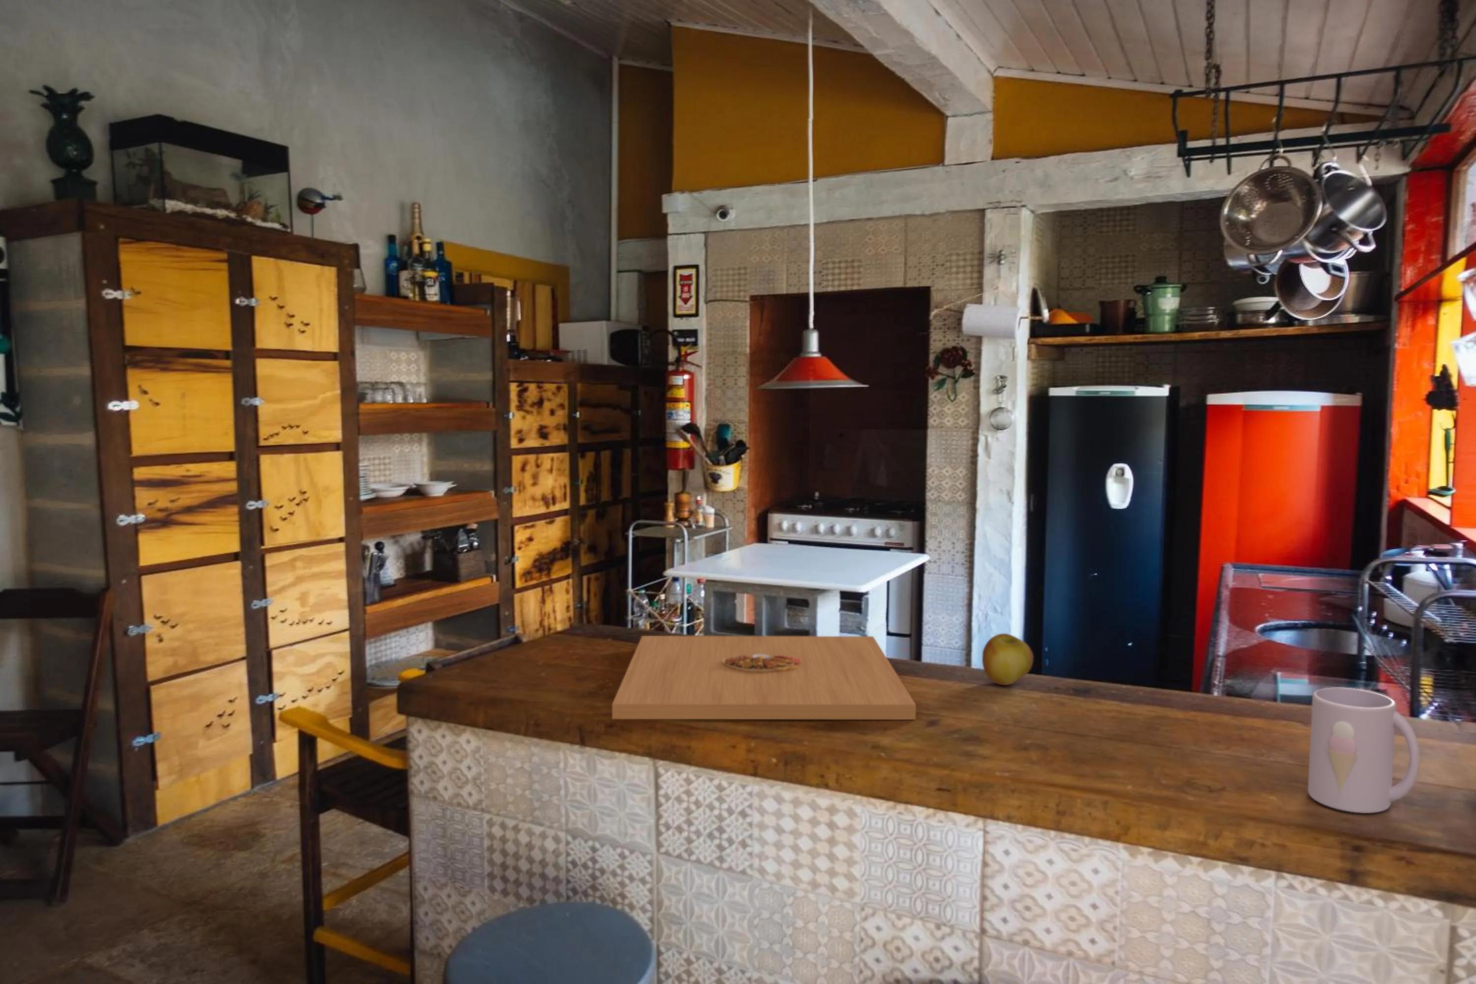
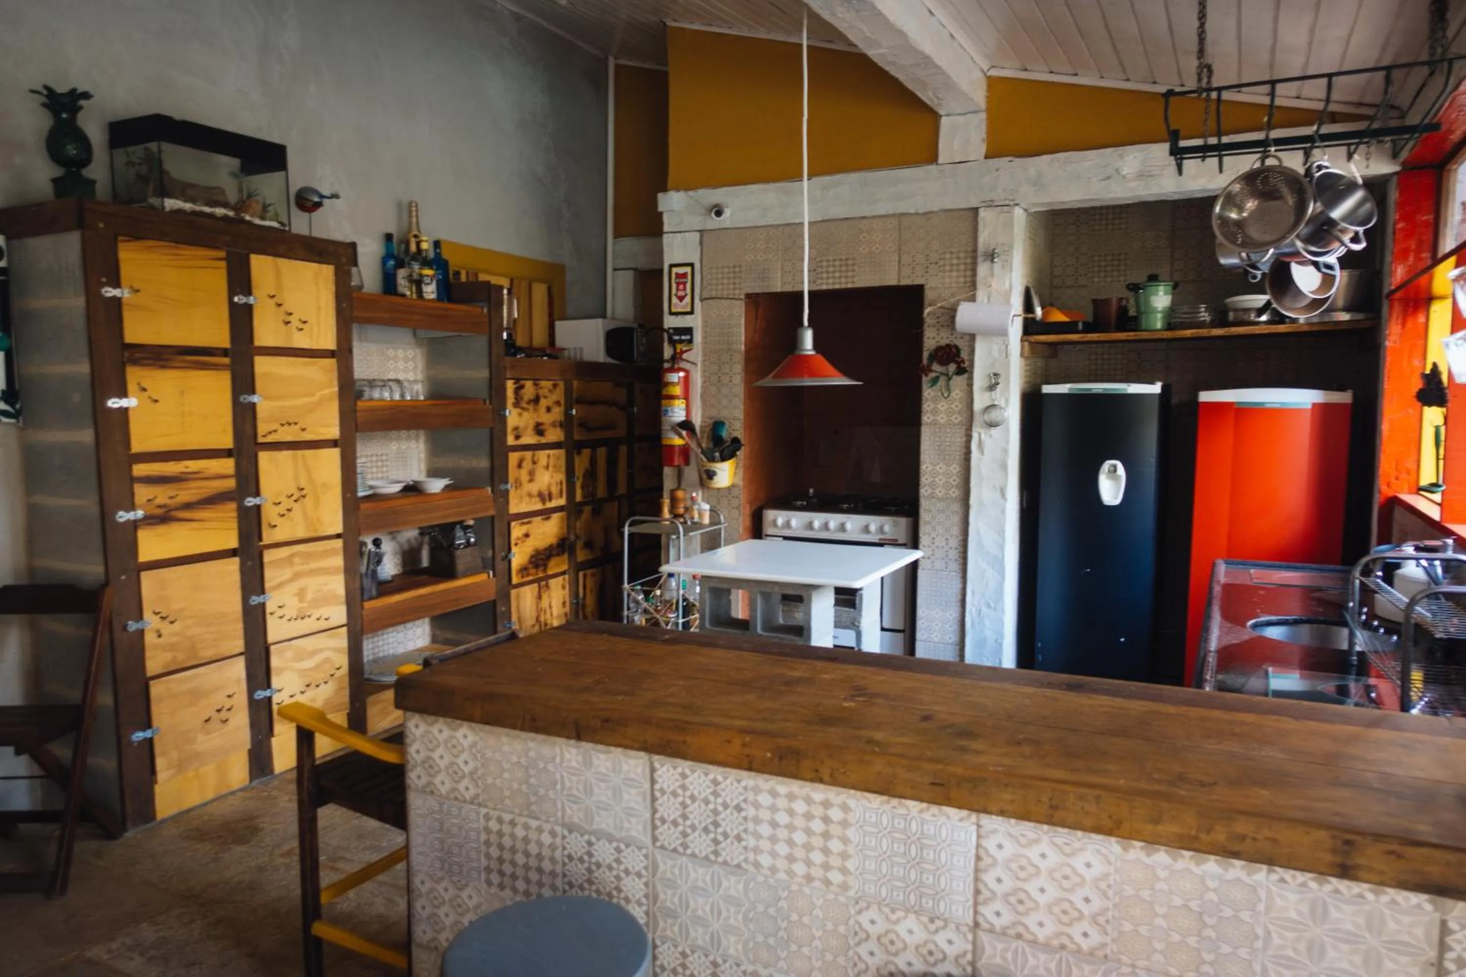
- platter [612,635,917,720]
- apple [982,633,1033,685]
- mug [1307,687,1420,814]
